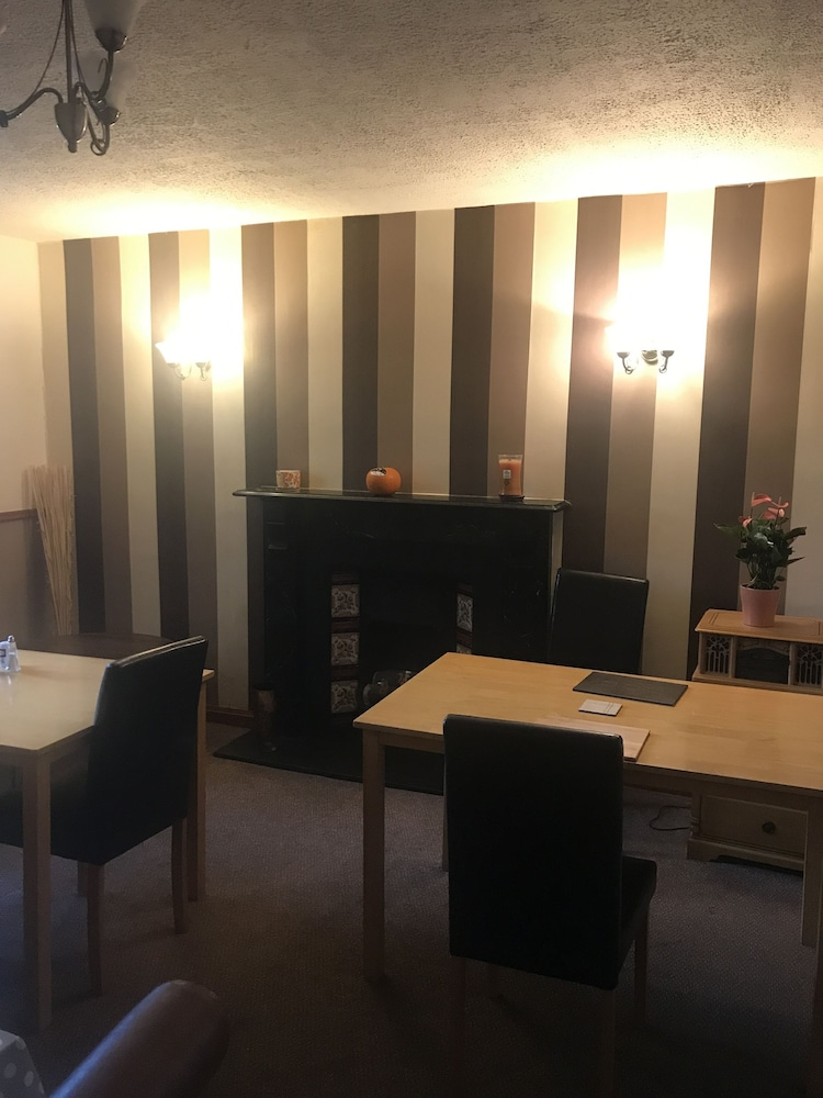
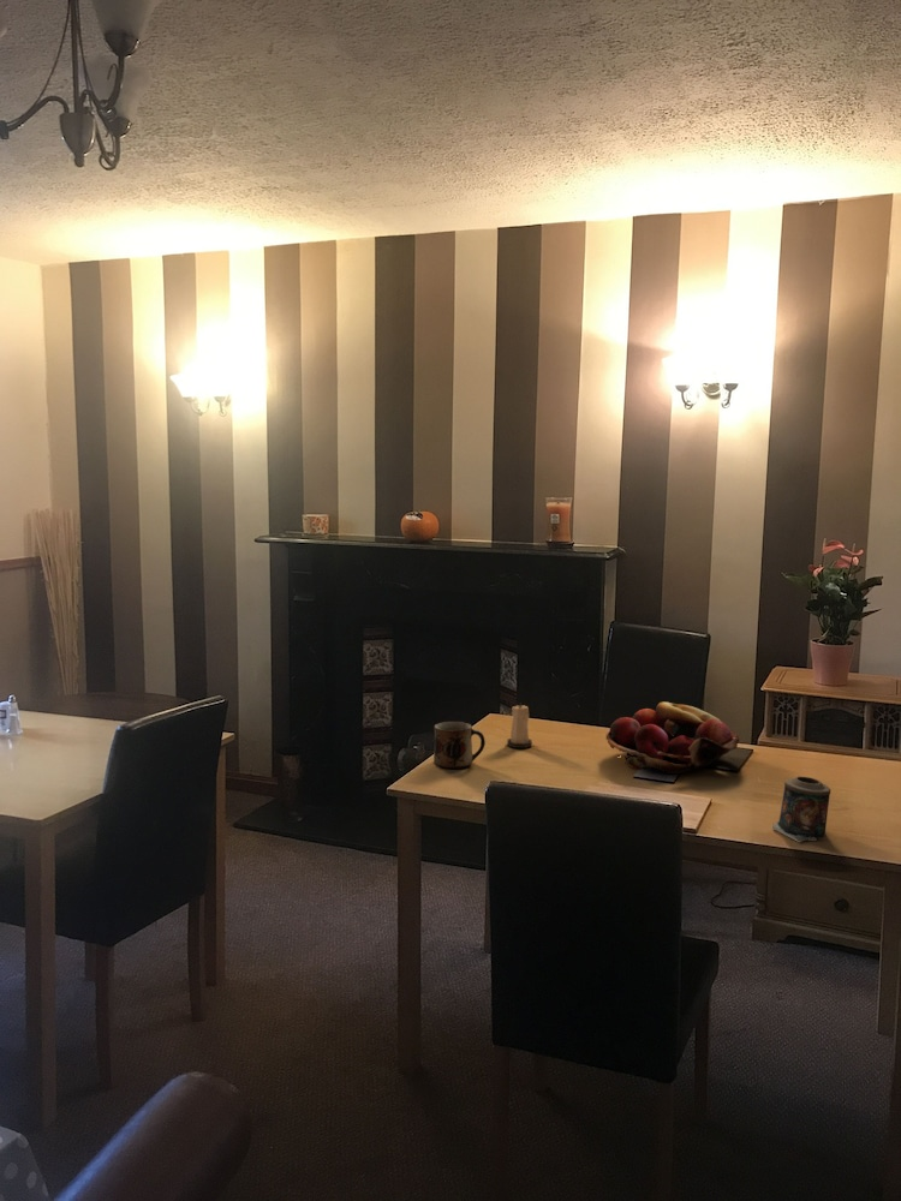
+ candle [506,701,533,749]
+ candle [771,776,831,843]
+ mug [432,721,487,770]
+ fruit basket [605,701,740,775]
